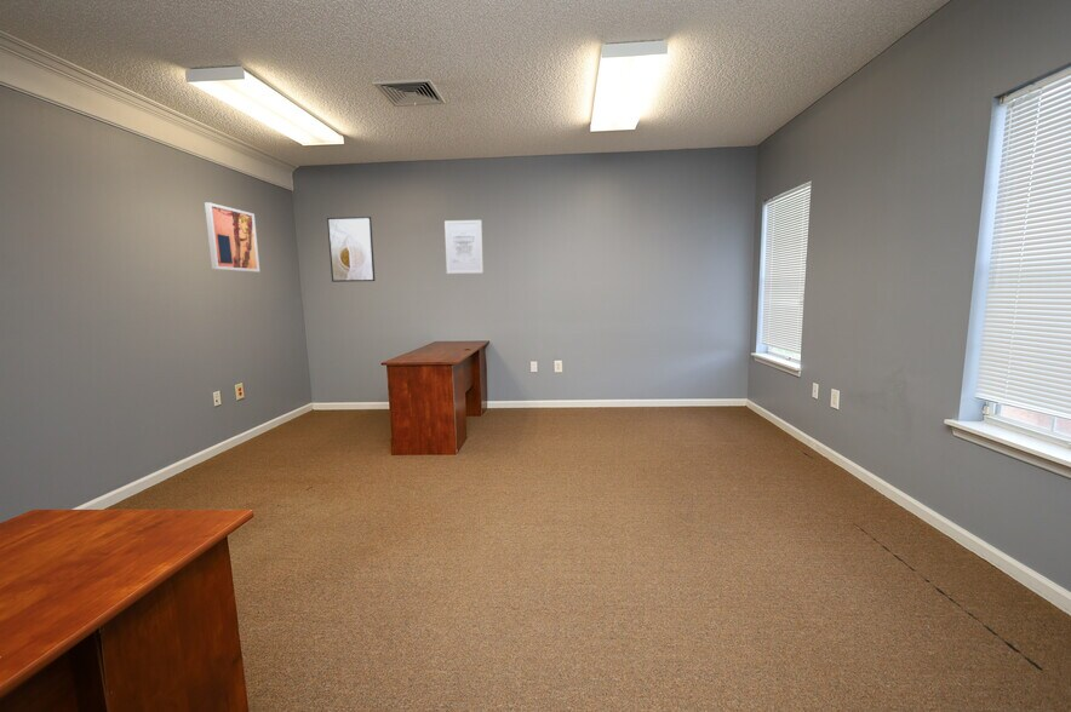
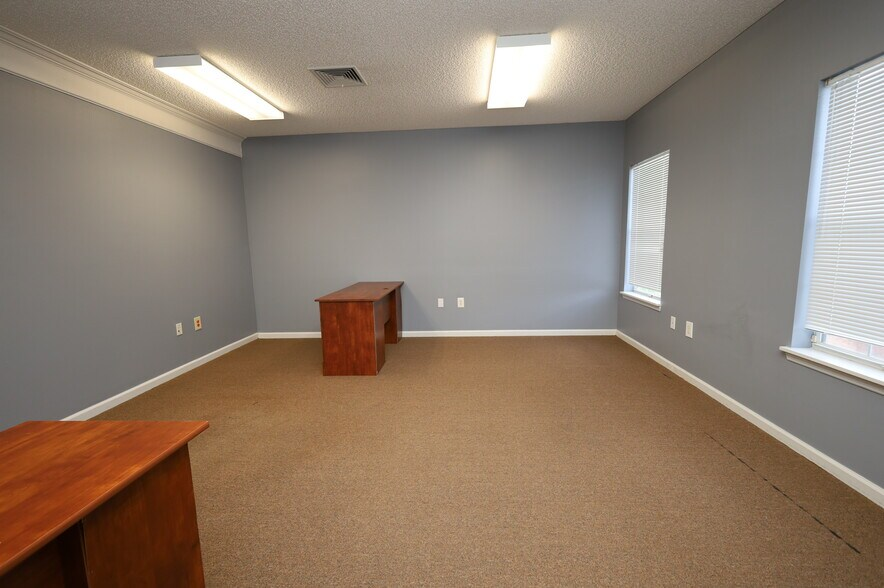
- wall art [204,201,260,274]
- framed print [326,216,377,283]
- wall art [443,219,485,275]
